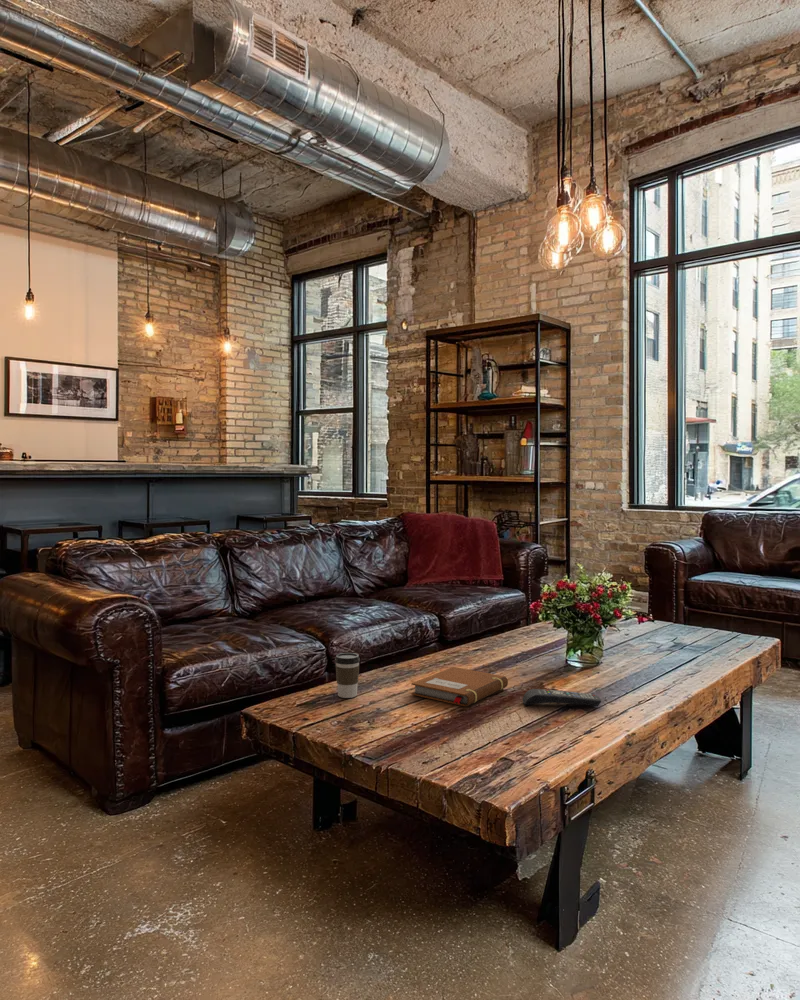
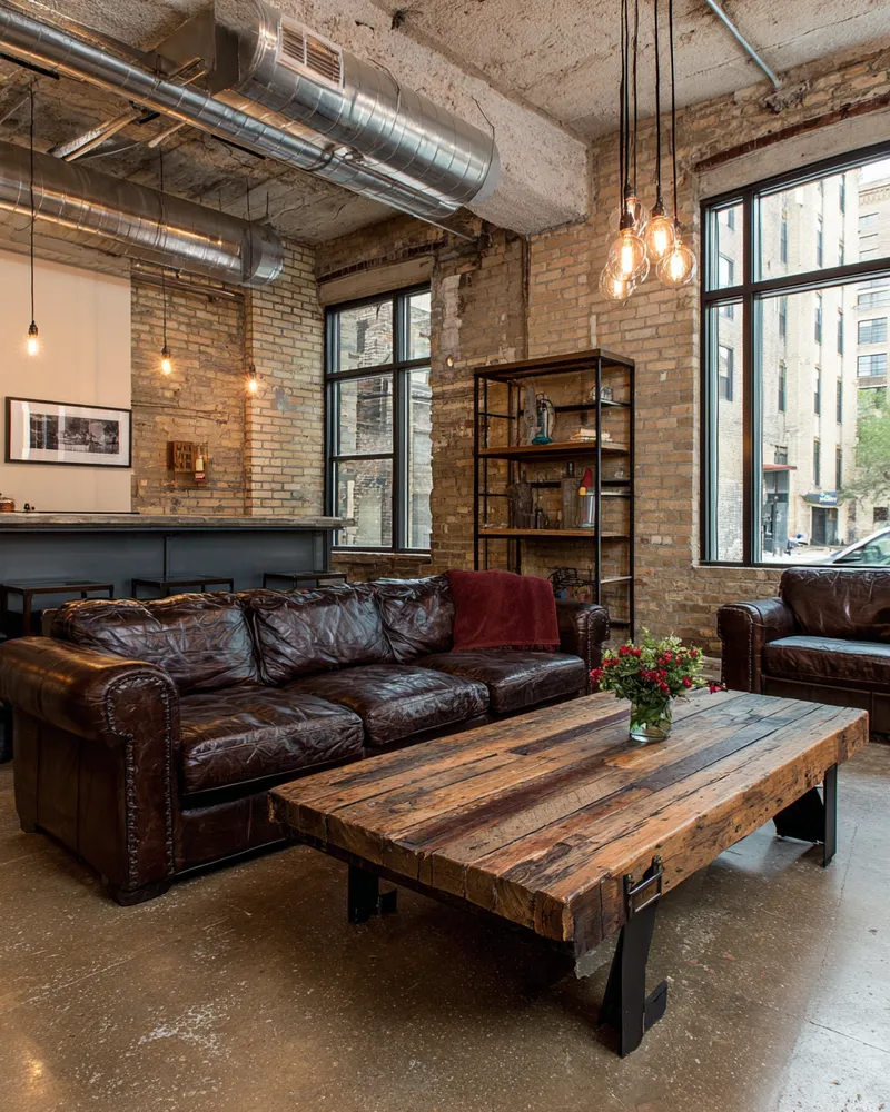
- notebook [410,666,509,707]
- remote control [522,688,602,707]
- coffee cup [334,652,361,699]
